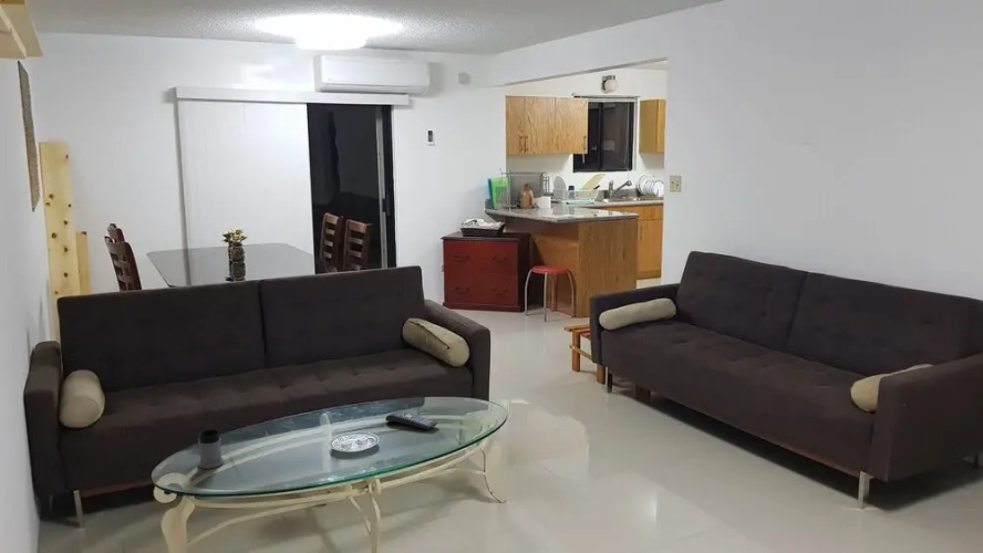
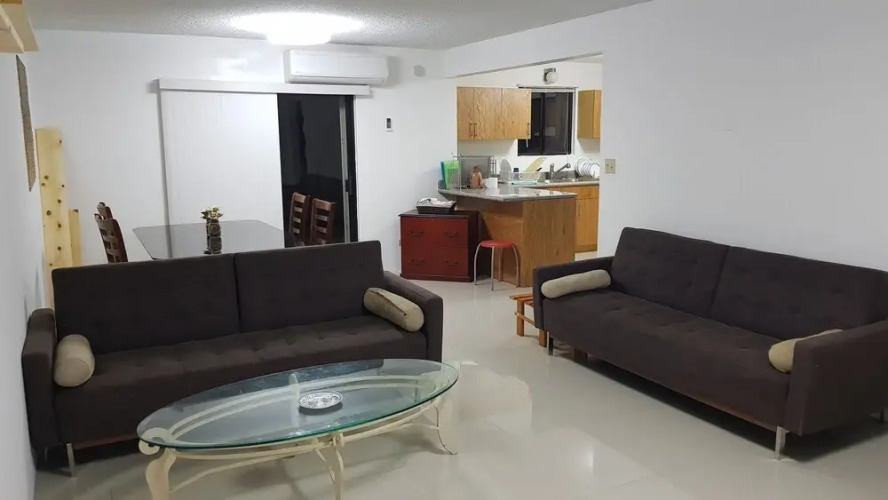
- mug [197,428,226,470]
- remote control [384,409,438,431]
